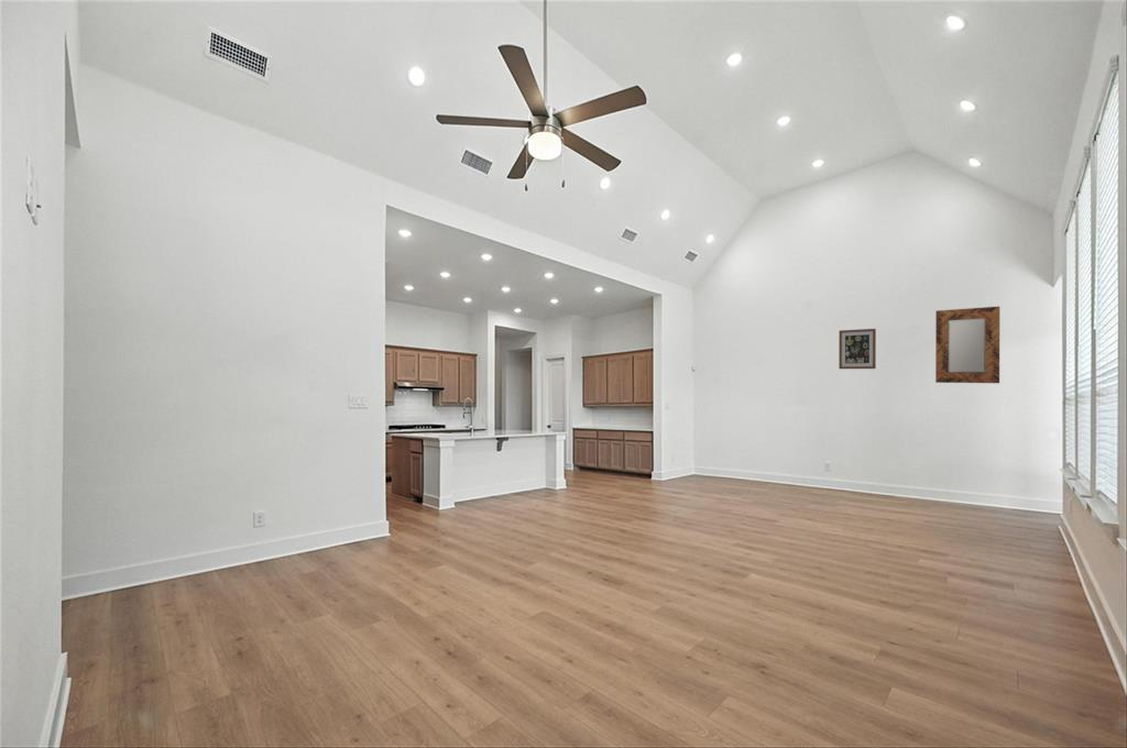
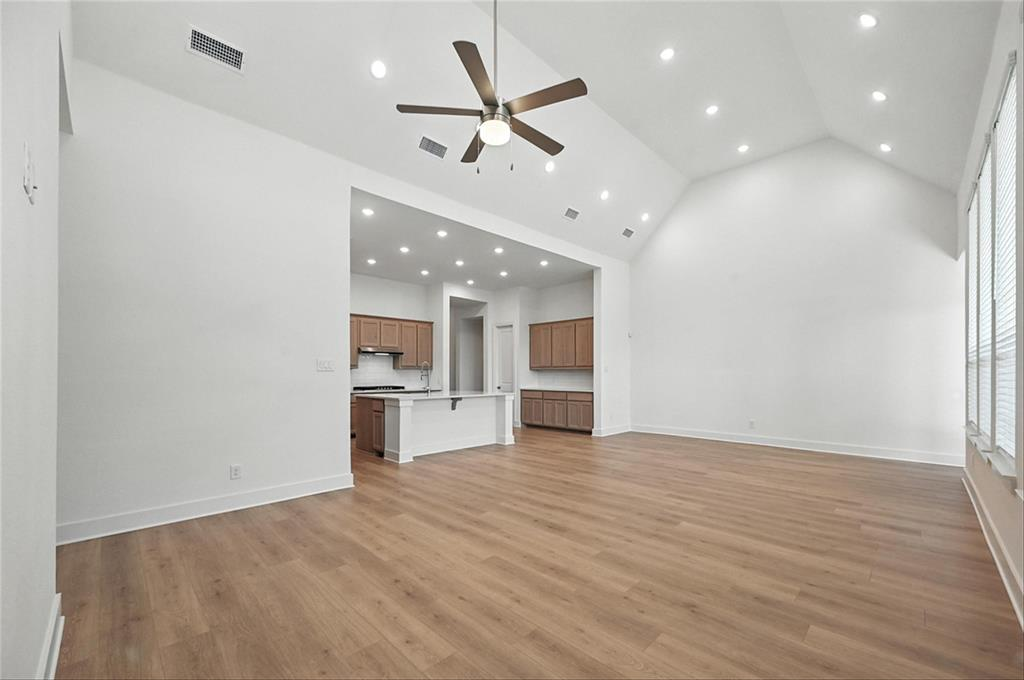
- home mirror [934,306,1000,384]
- wall art [838,328,877,370]
